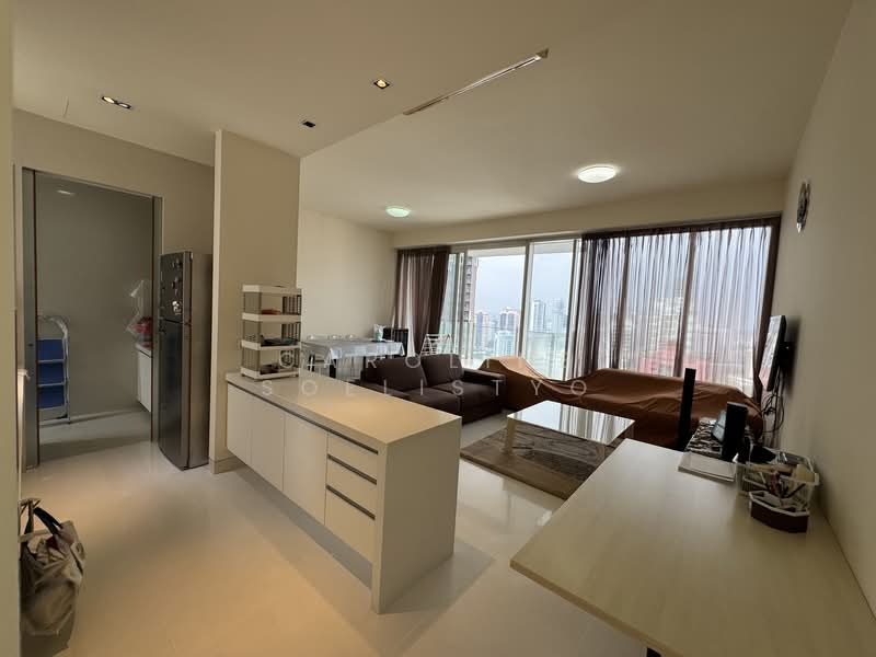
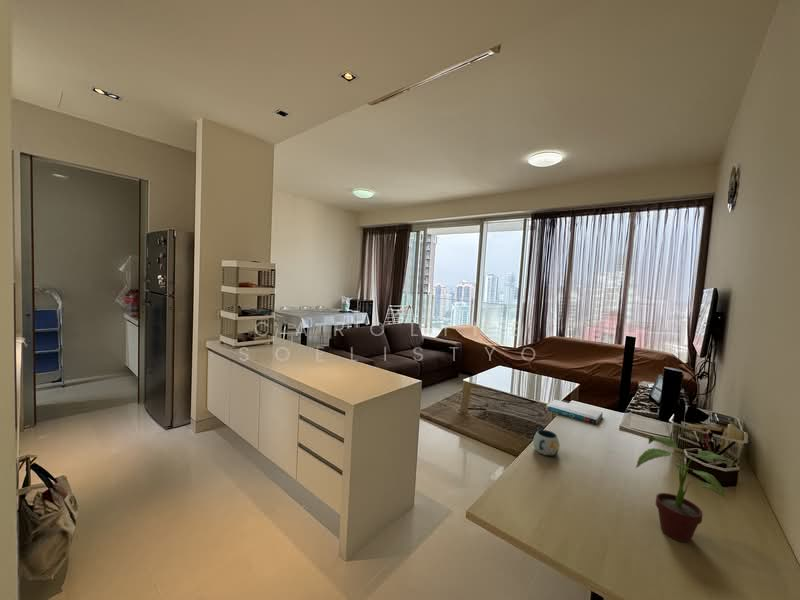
+ mug [532,429,560,457]
+ potted plant [635,435,734,543]
+ book [545,399,604,425]
